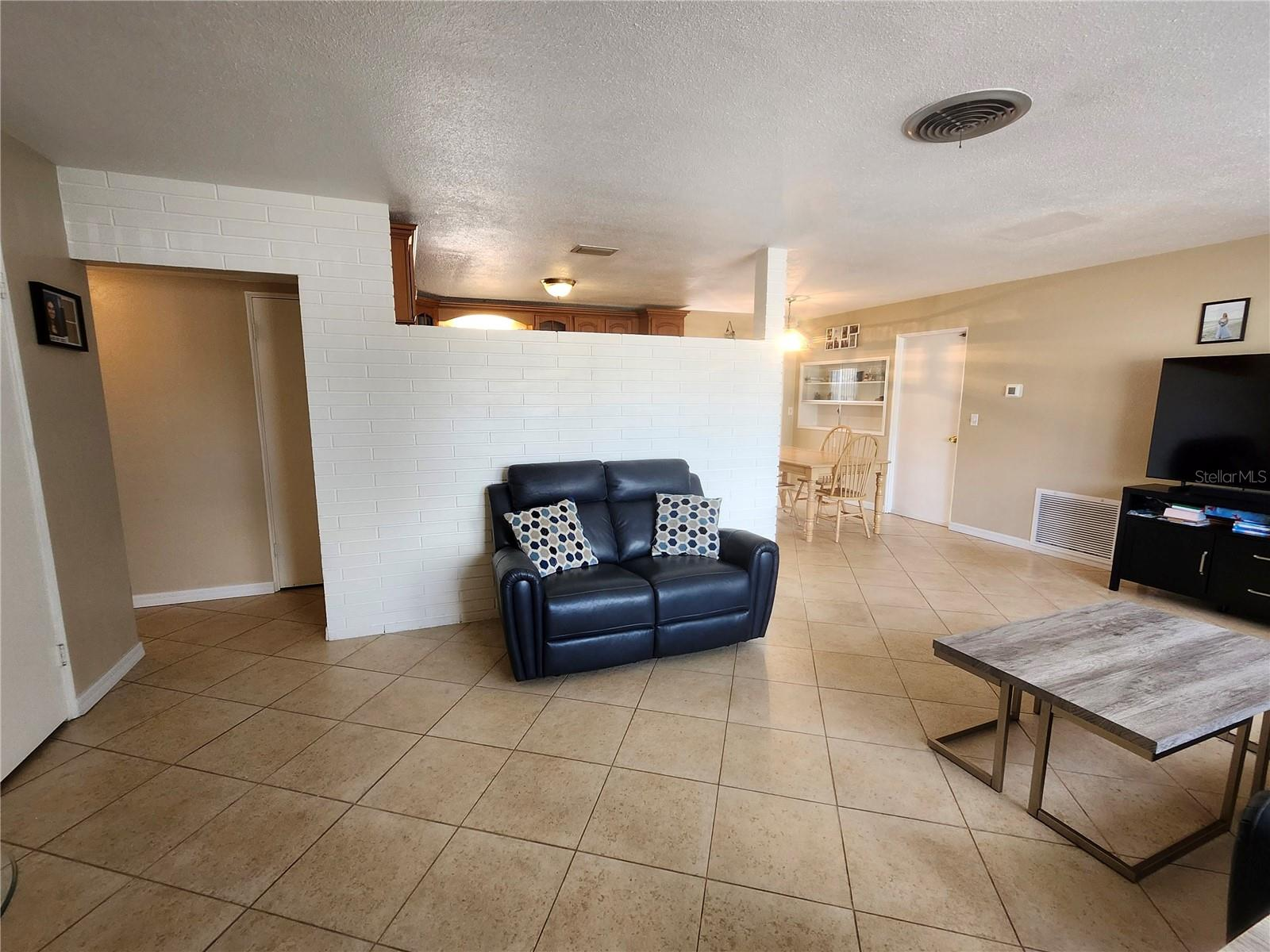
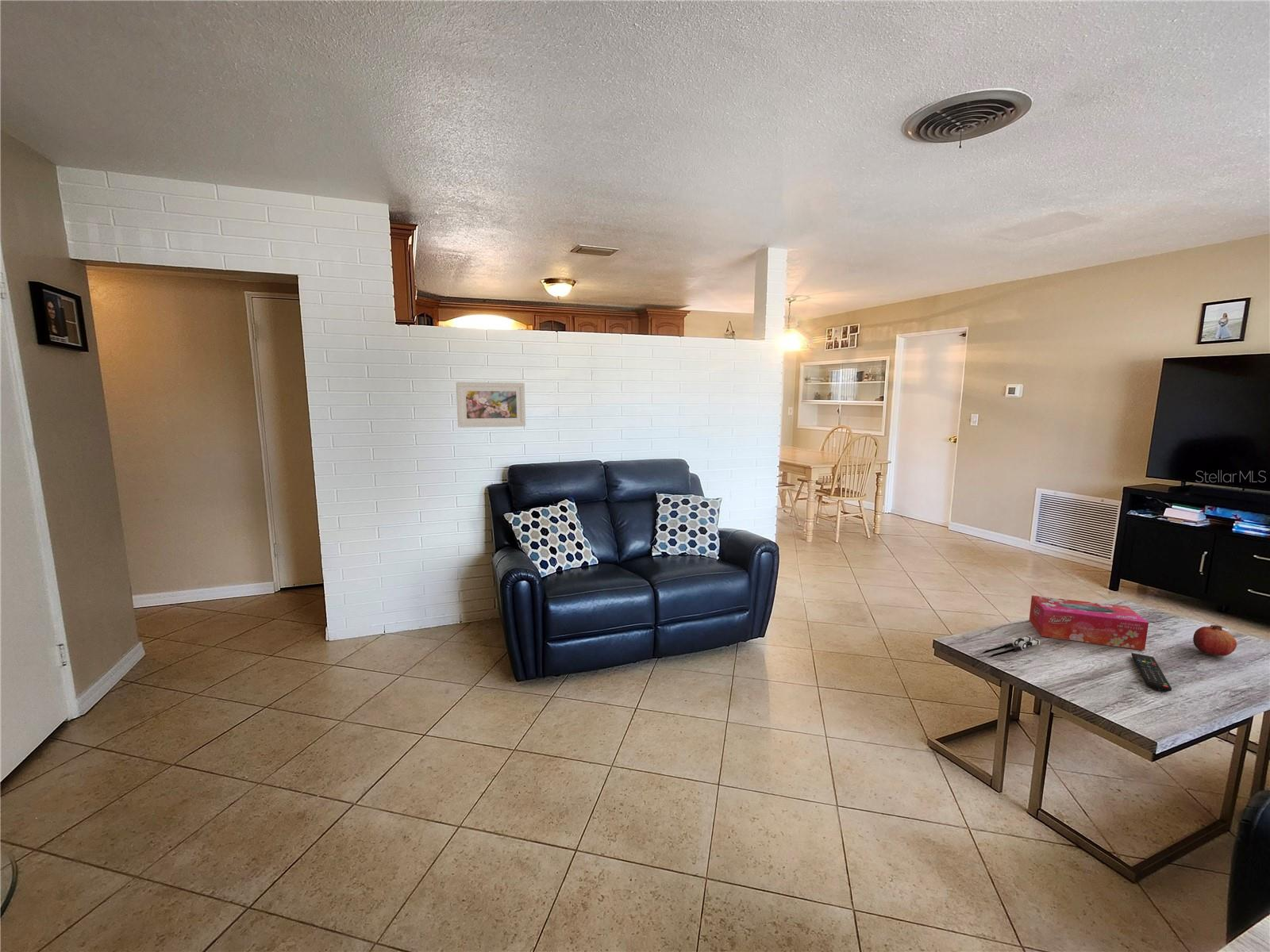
+ fishing rod [981,635,1041,658]
+ remote control [1130,652,1172,693]
+ fruit [1192,624,1237,657]
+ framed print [456,382,526,428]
+ tissue box [1029,595,1149,651]
